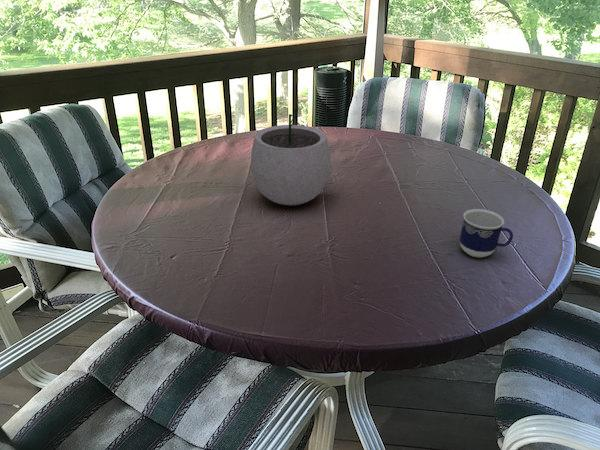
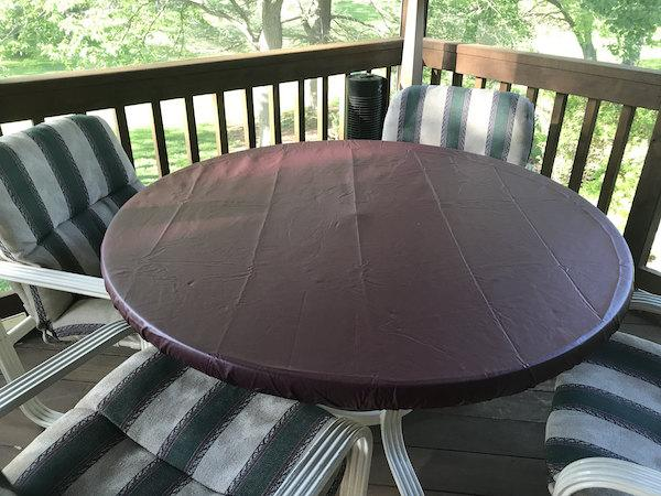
- plant pot [250,104,332,206]
- cup [459,208,514,258]
